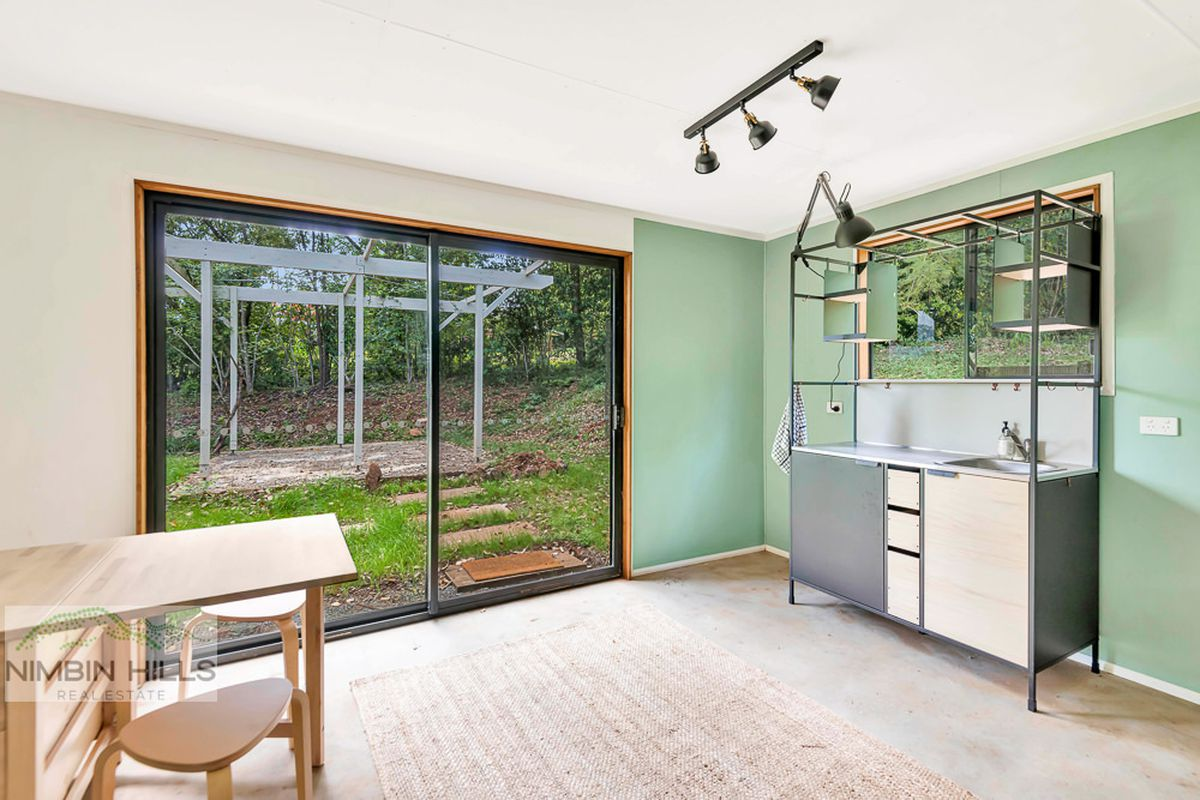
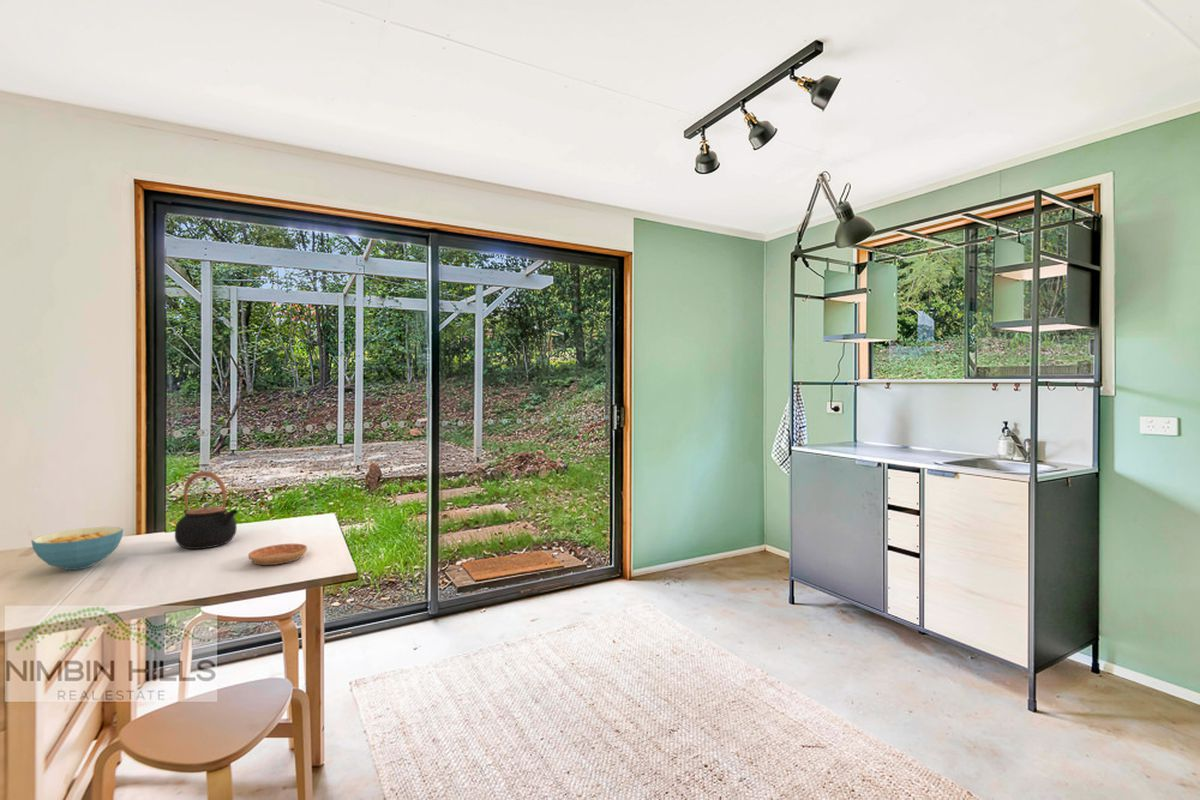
+ teapot [174,470,239,550]
+ cereal bowl [30,526,124,571]
+ saucer [247,543,308,566]
